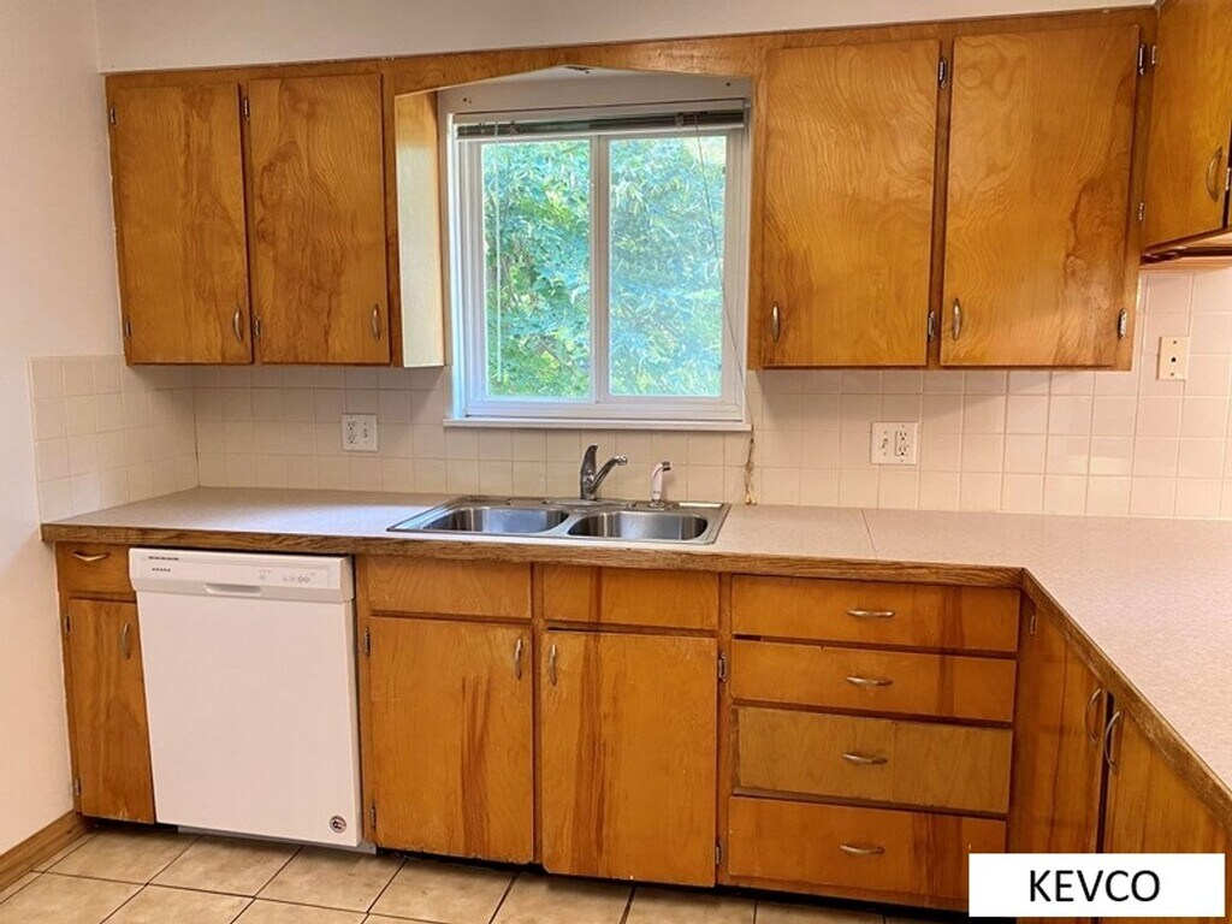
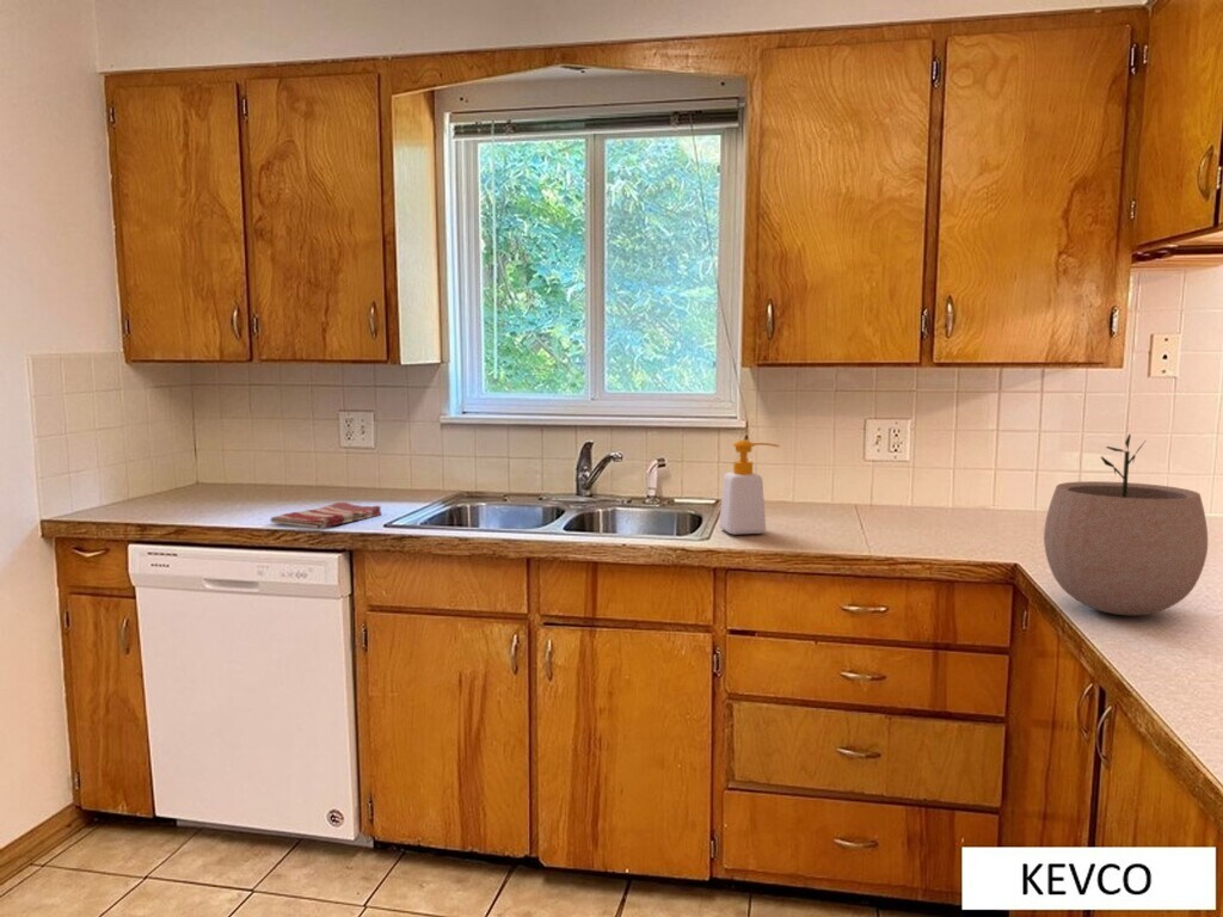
+ plant pot [1043,432,1209,616]
+ dish towel [269,501,383,530]
+ soap bottle [718,439,780,536]
